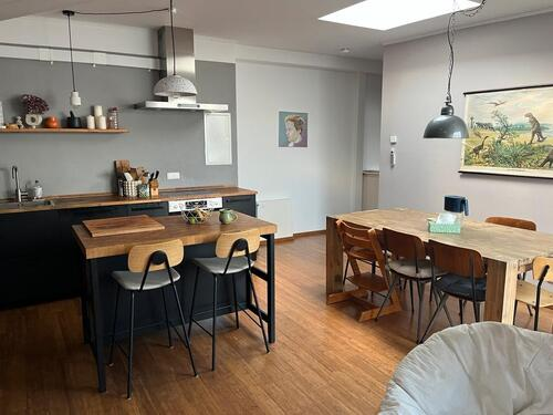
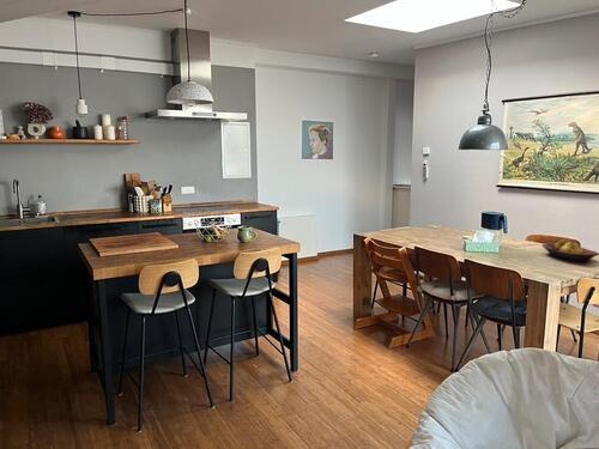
+ fruit bowl [541,239,599,263]
